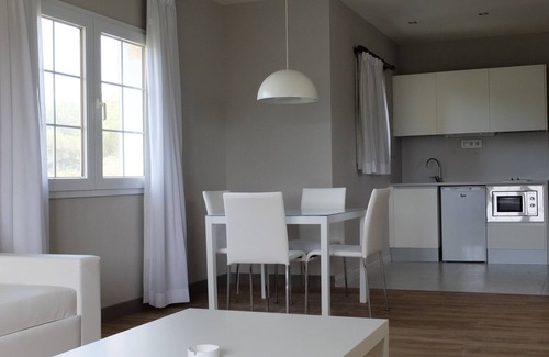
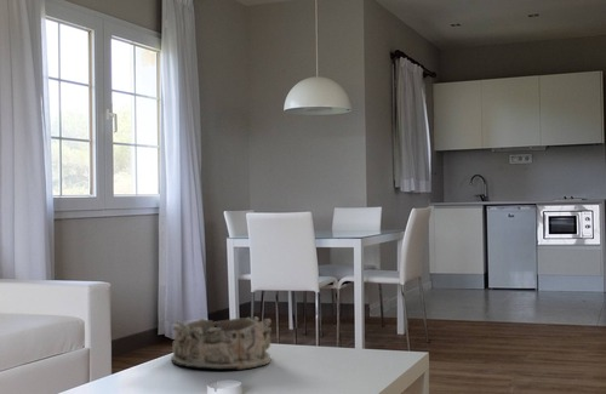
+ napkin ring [170,316,273,371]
